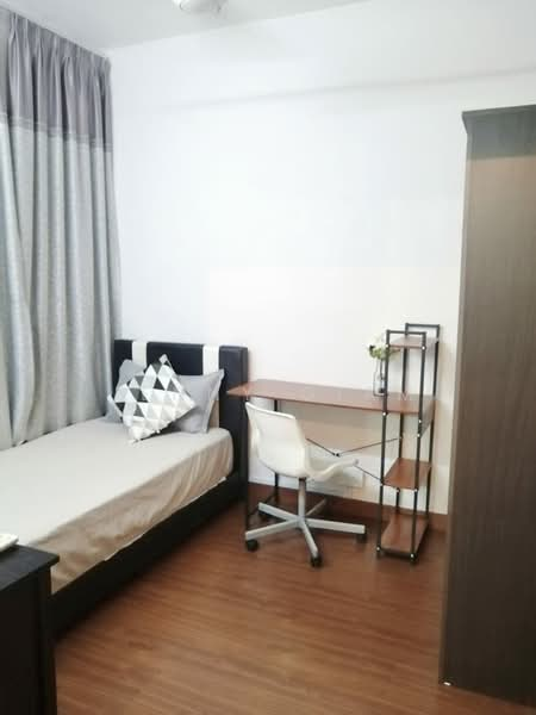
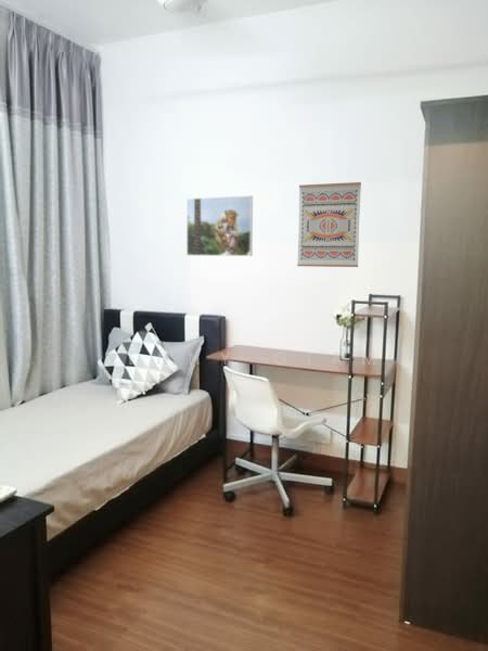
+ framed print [185,194,254,257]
+ wall art [296,181,362,268]
